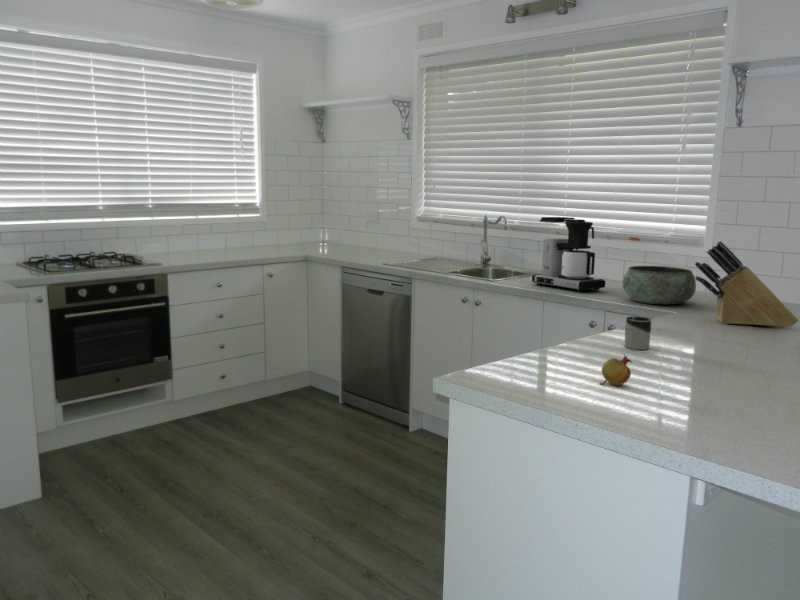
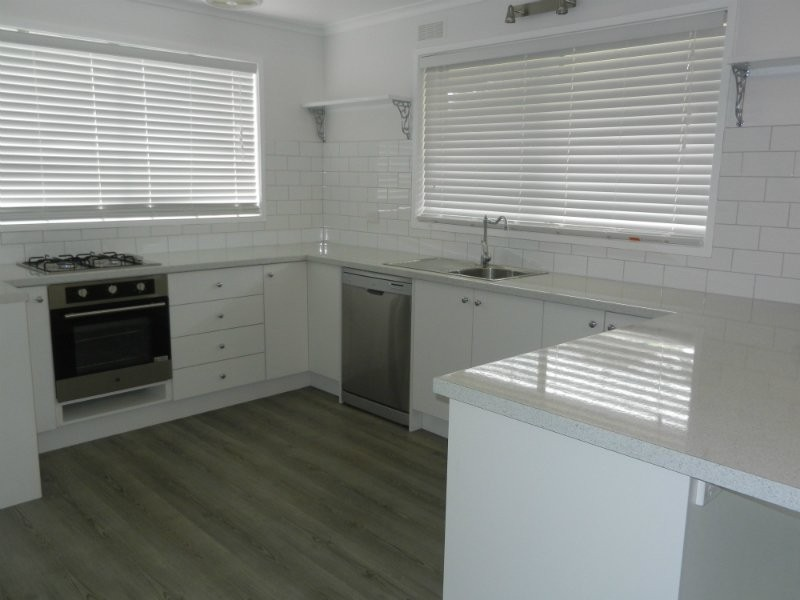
- coffee maker [531,216,606,293]
- knife block [694,240,799,328]
- bowl [622,265,697,306]
- cup [623,316,652,351]
- fruit [599,353,633,387]
